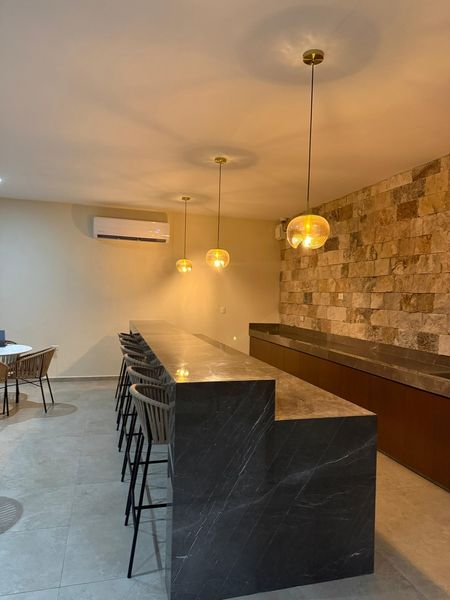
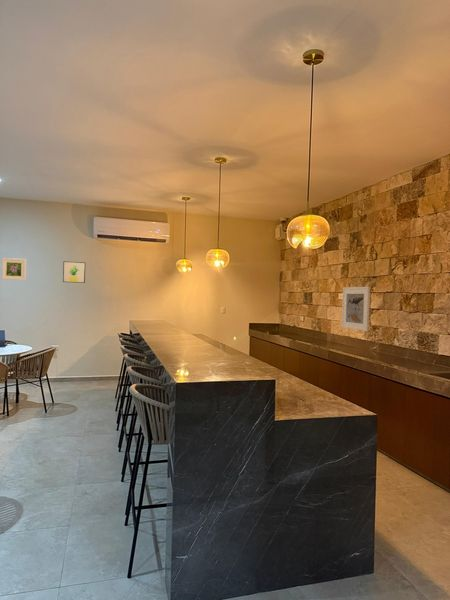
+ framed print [1,257,27,281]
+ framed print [341,286,371,332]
+ wall art [62,260,86,284]
